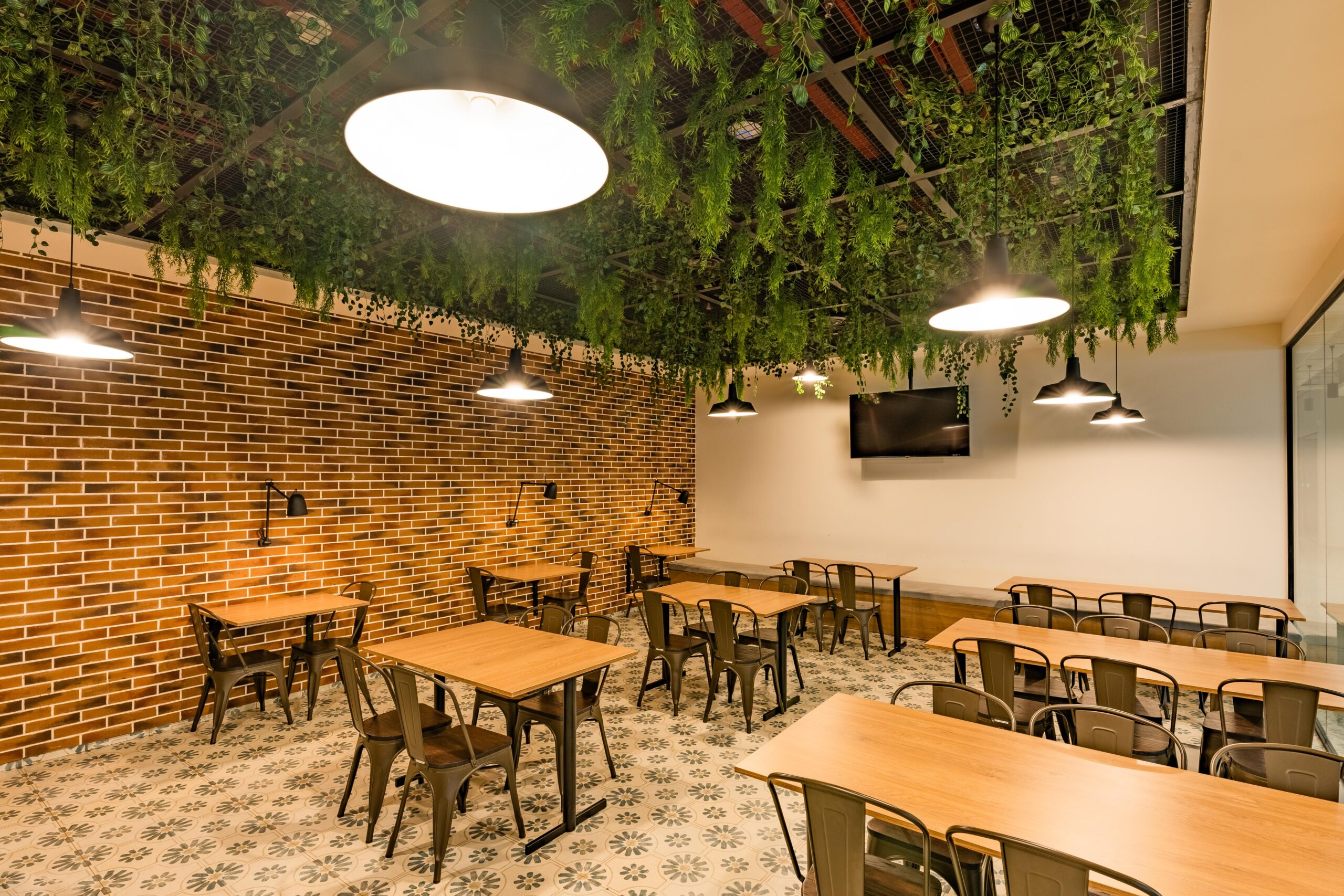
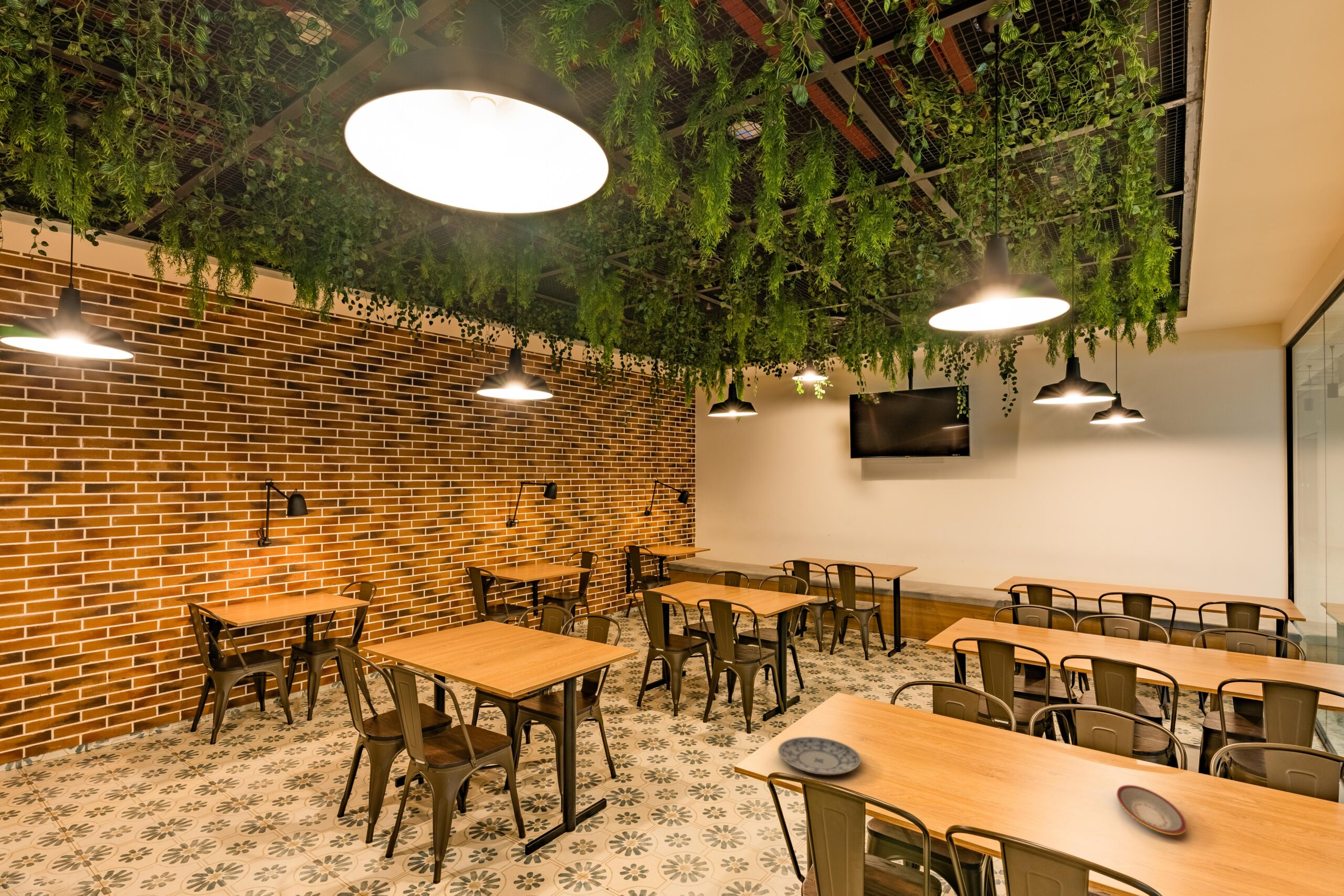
+ plate [778,736,862,776]
+ plate [1116,785,1187,836]
